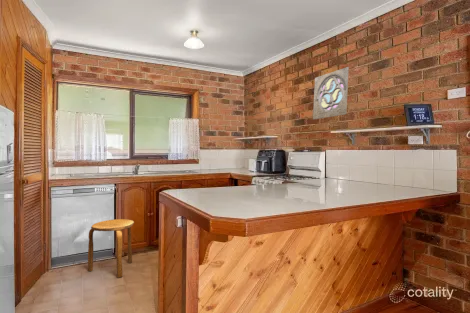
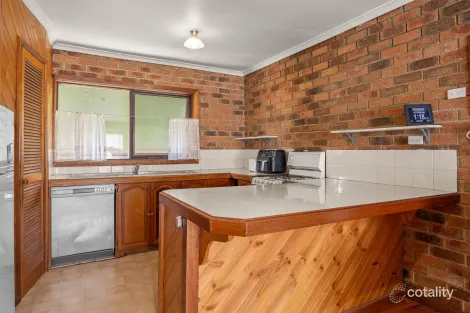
- wall ornament [312,66,350,120]
- stool [87,218,135,278]
